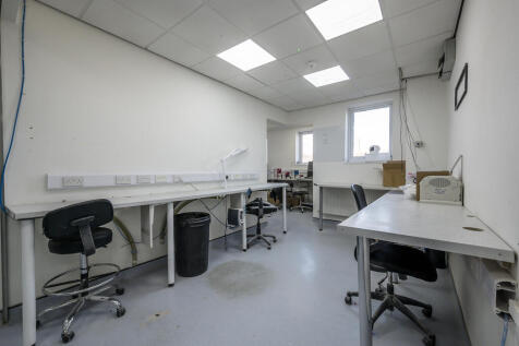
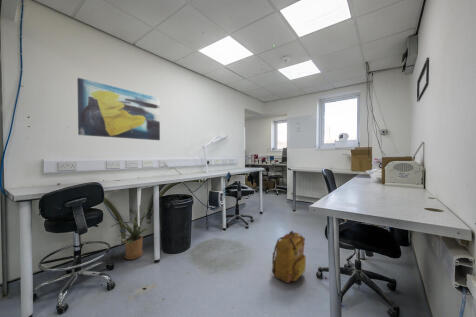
+ house plant [112,208,149,260]
+ backpack [271,230,307,284]
+ wall art [76,77,161,141]
